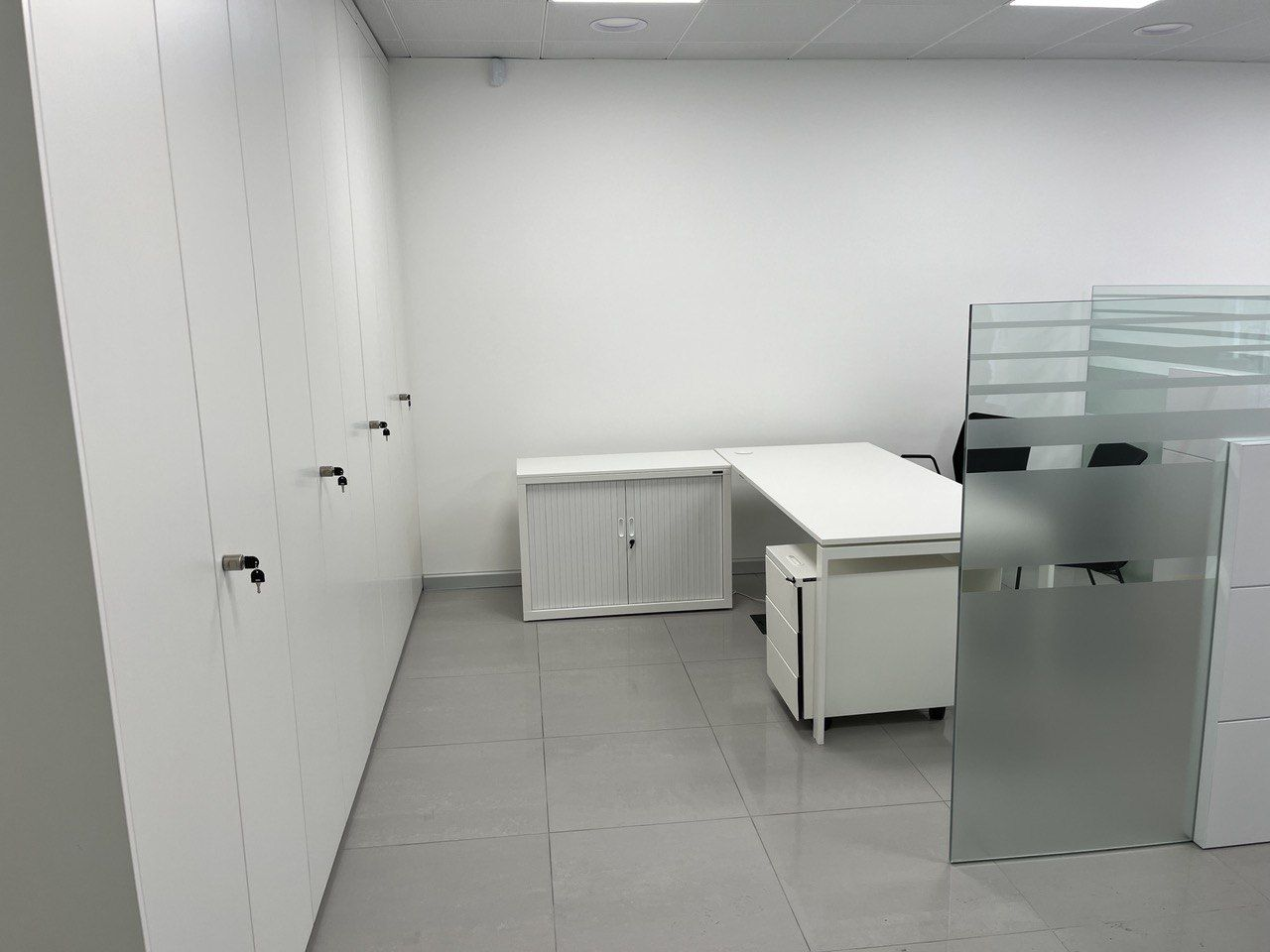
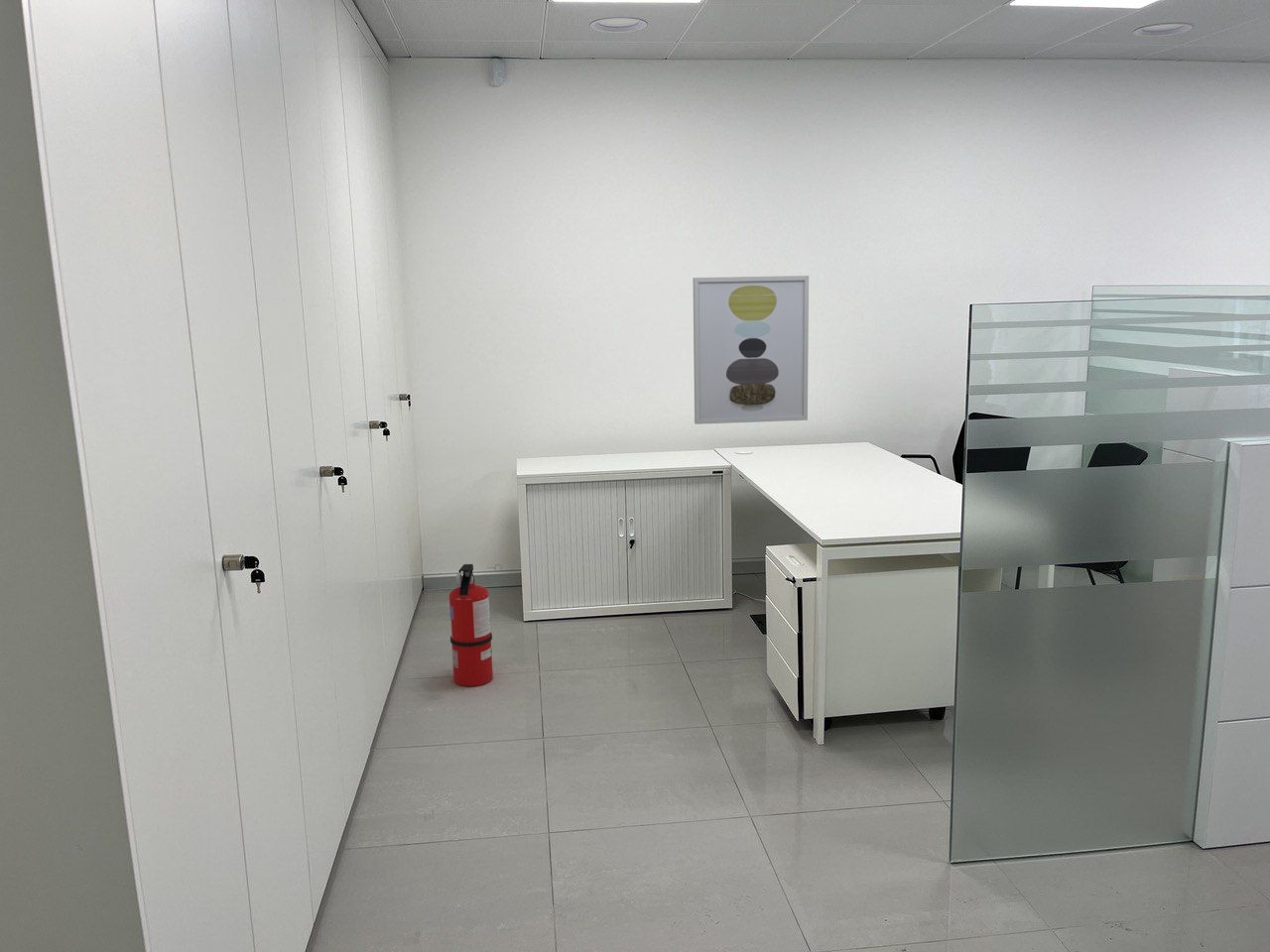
+ wall art [692,275,810,425]
+ fire extinguisher [448,563,503,687]
